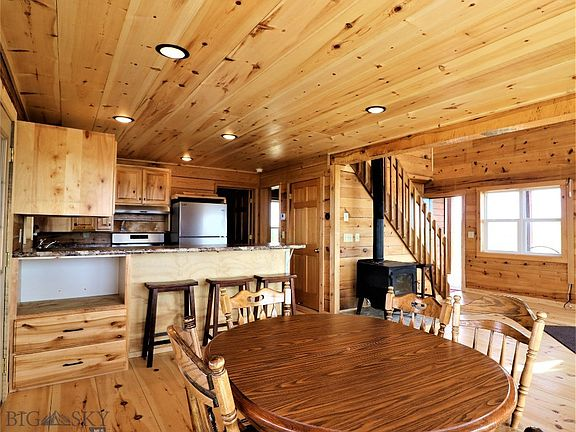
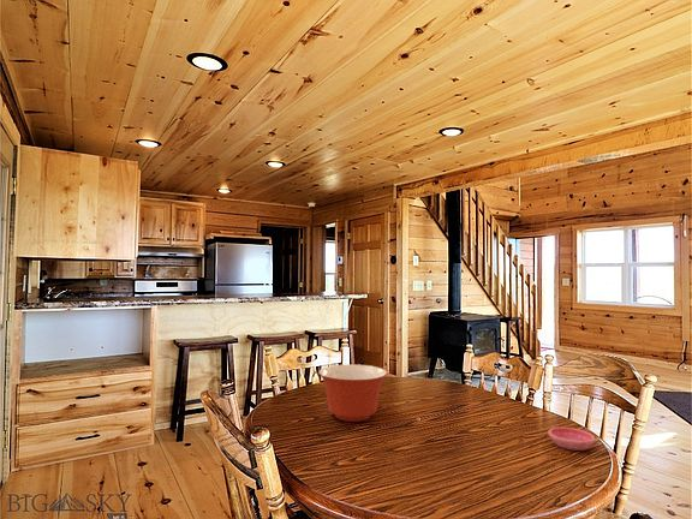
+ mixing bowl [317,364,388,423]
+ saucer [547,426,596,452]
